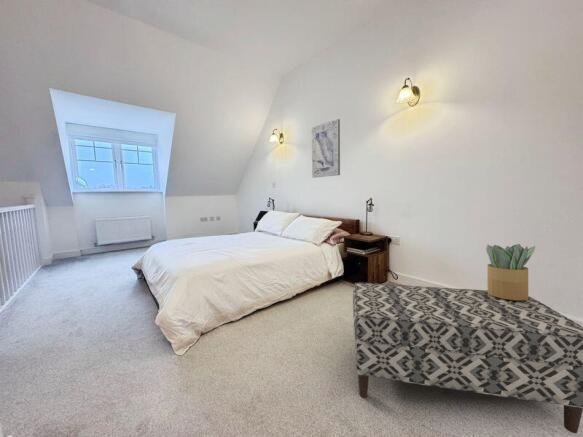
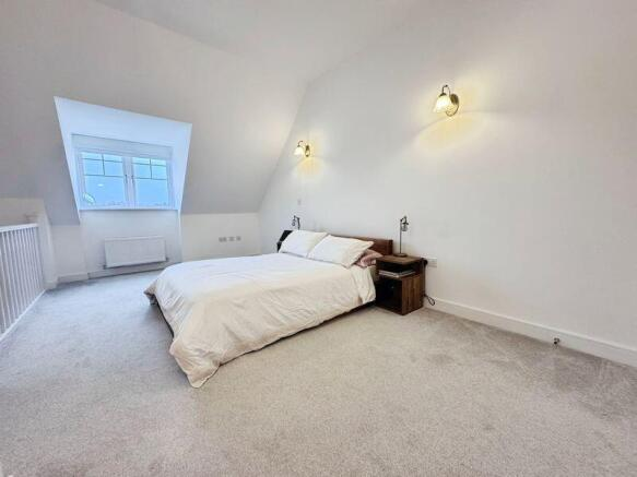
- bench [352,282,583,434]
- wall art [311,118,341,179]
- potted plant [485,243,536,300]
